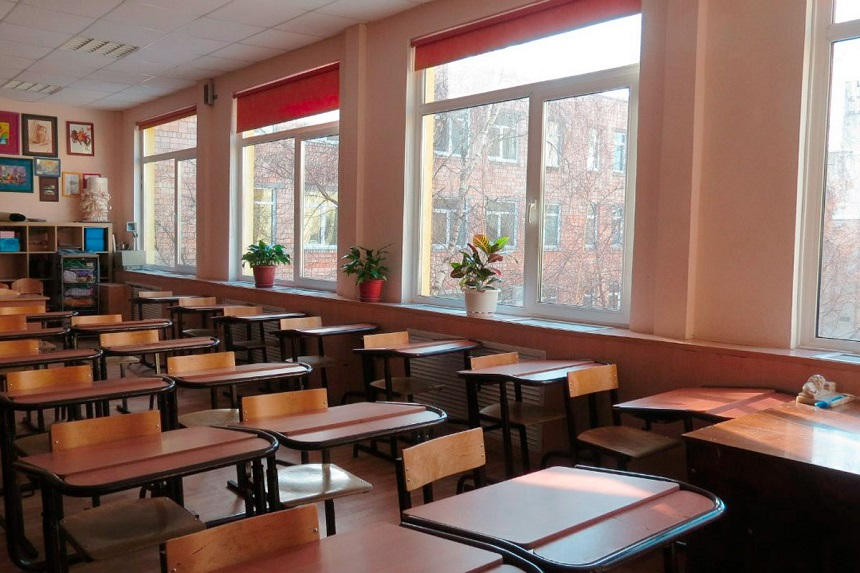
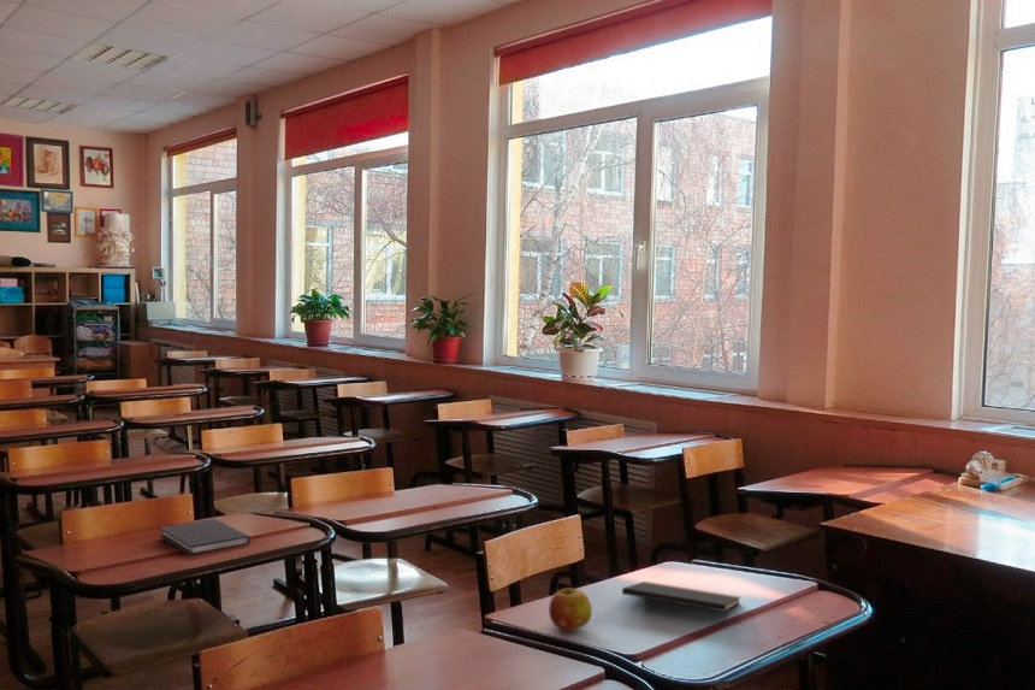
+ notepad [621,580,741,626]
+ diary [158,518,252,556]
+ fruit [548,588,593,632]
